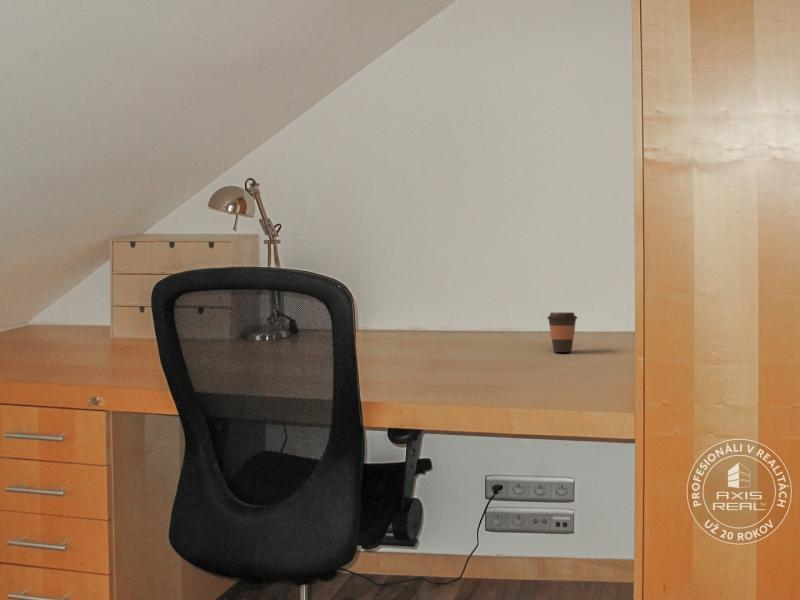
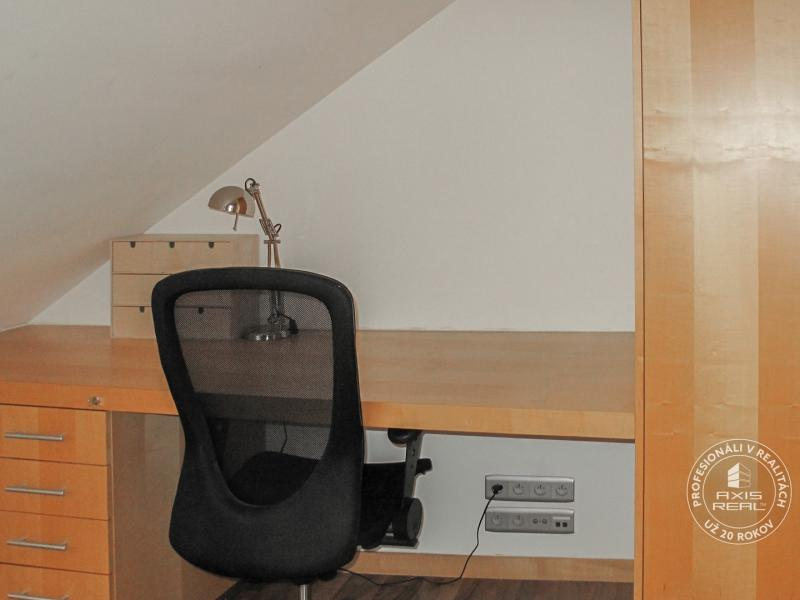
- coffee cup [546,311,578,353]
